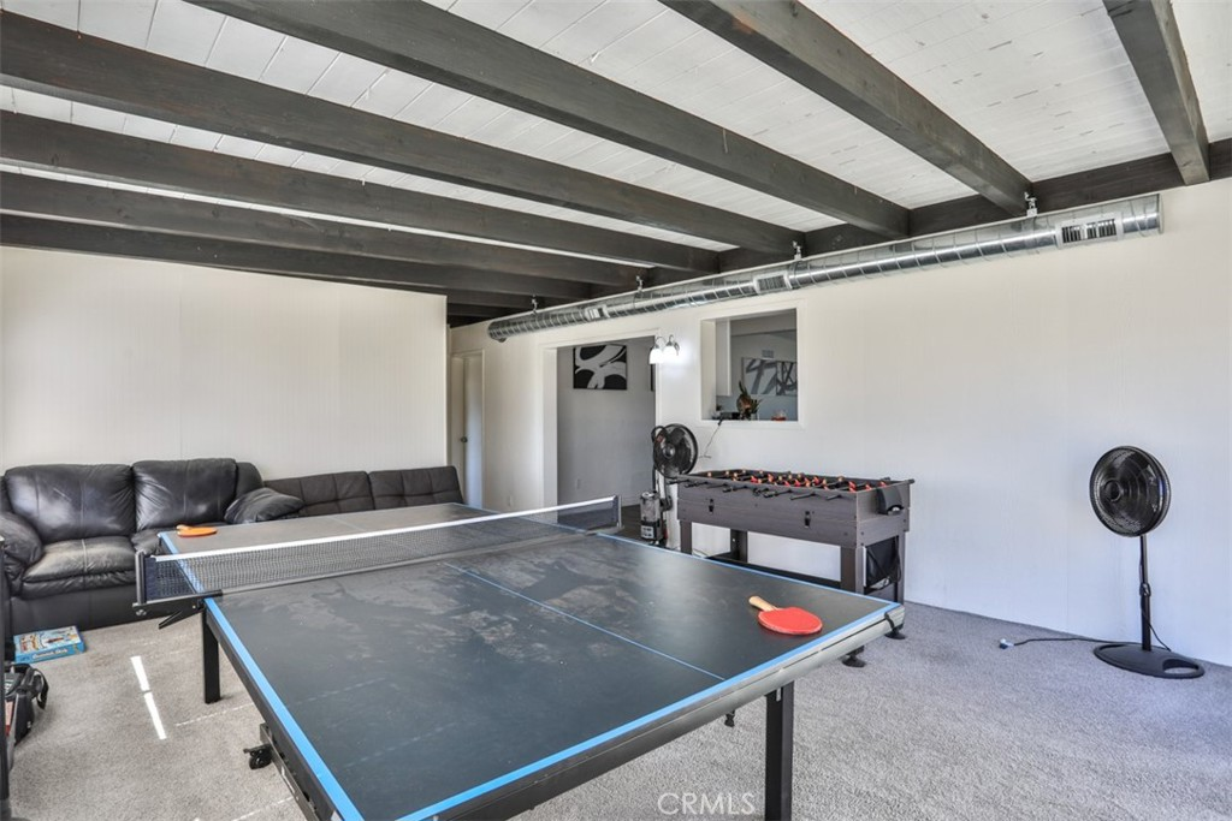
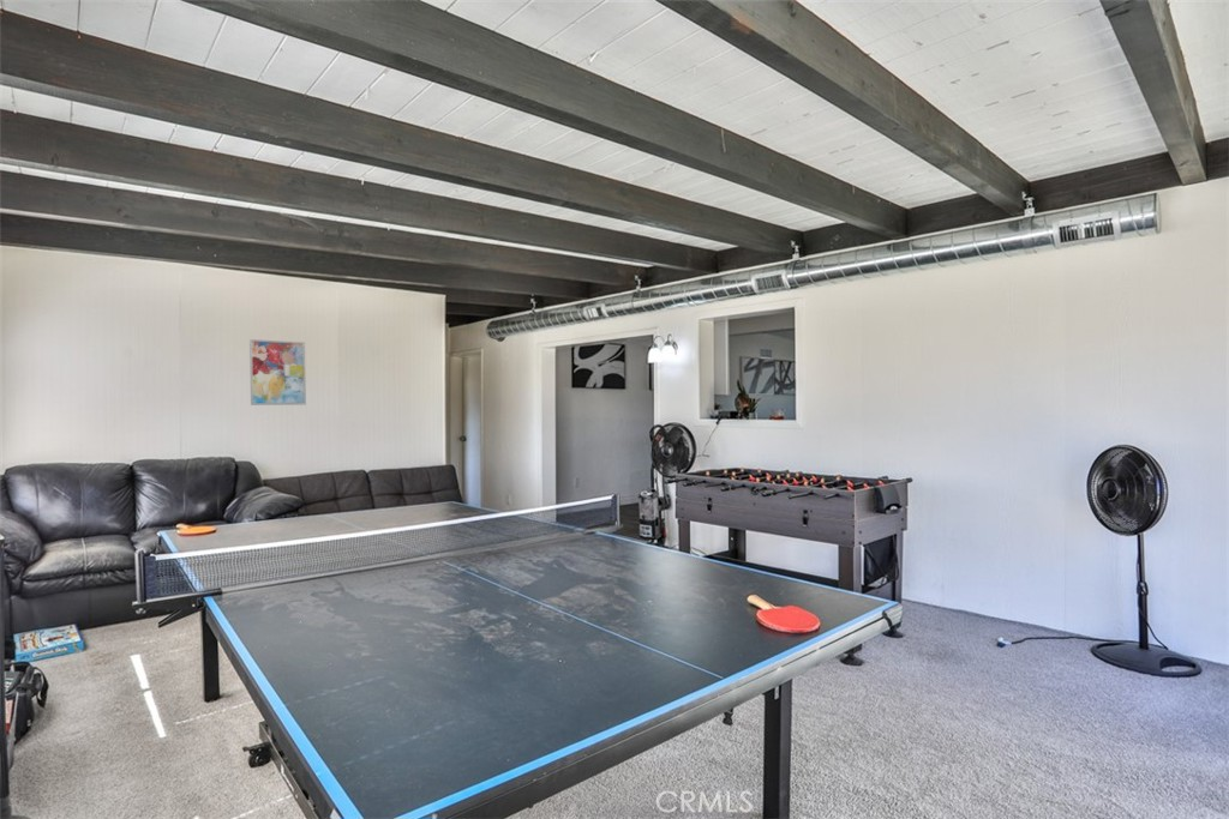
+ wall art [248,338,307,407]
